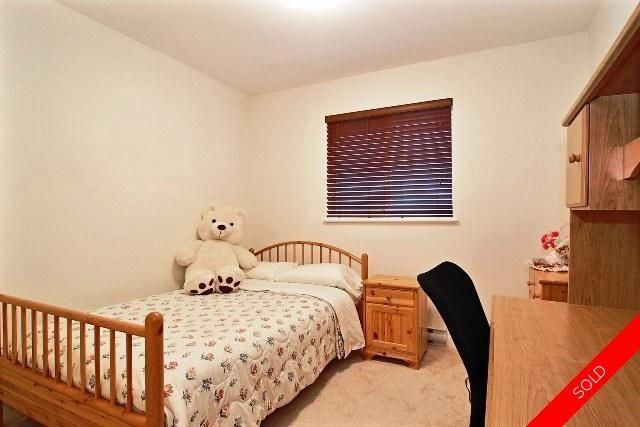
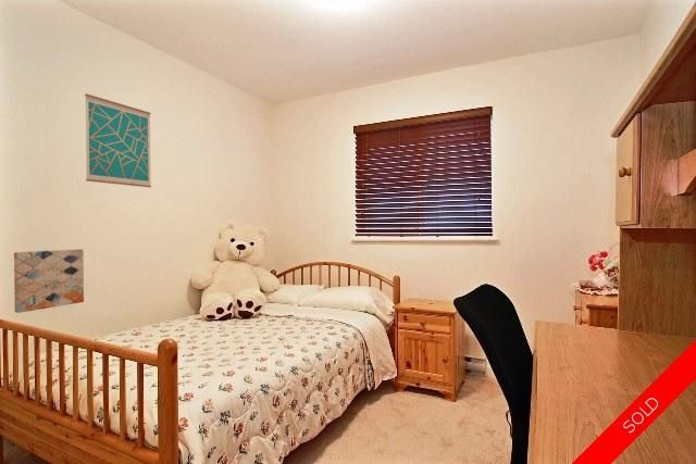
+ wall art [84,92,152,188]
+ wall art [13,248,85,314]
